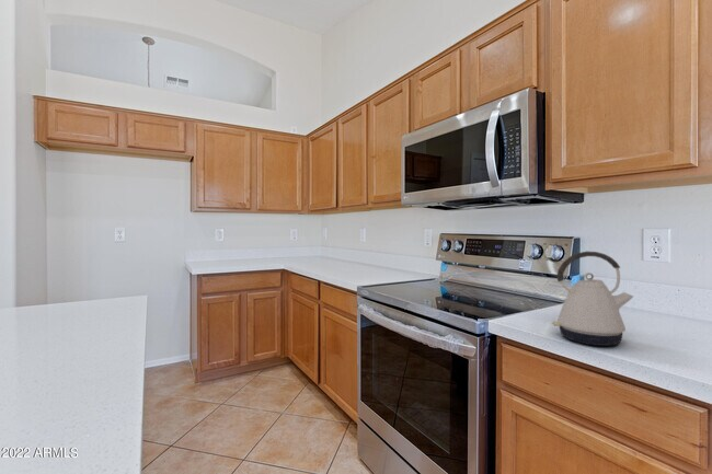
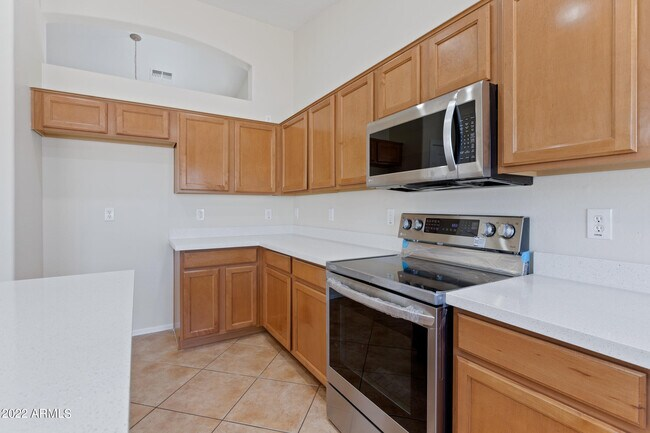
- kettle [551,251,634,347]
